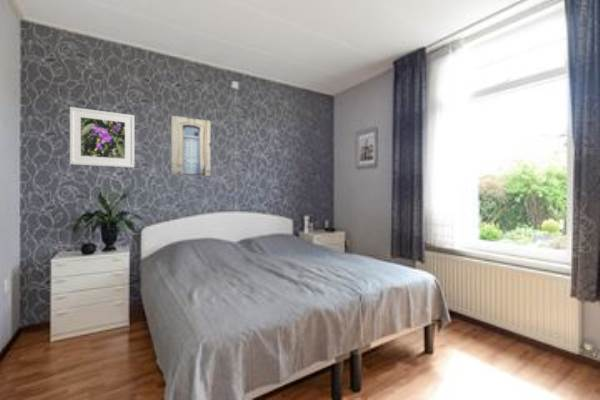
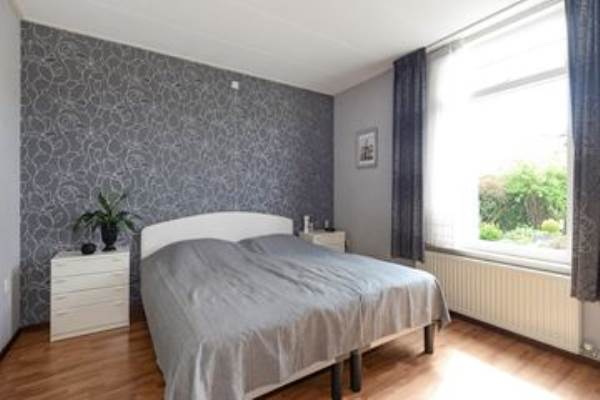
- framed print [69,106,135,168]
- wall art [170,115,211,177]
